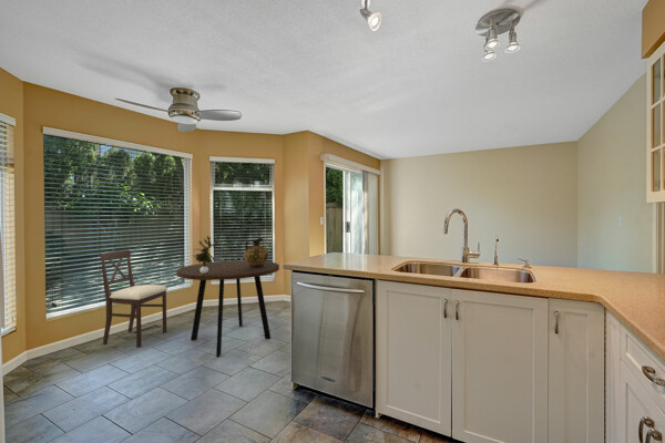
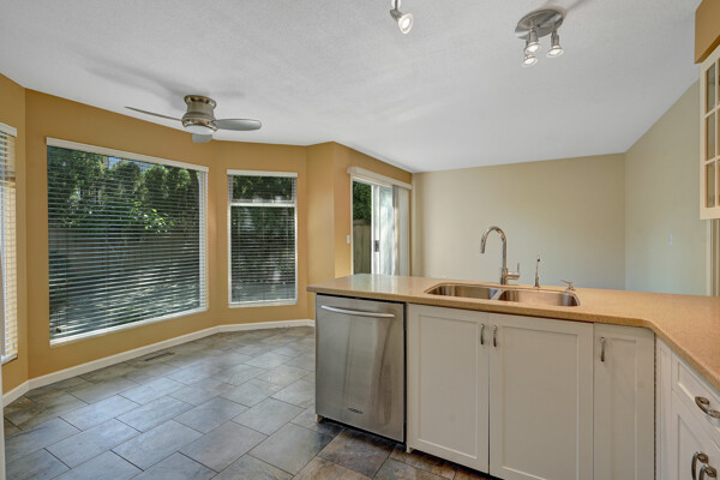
- potted plant [192,235,221,274]
- chair [99,249,168,348]
- dining table [175,259,280,358]
- ceramic jug [244,237,269,268]
